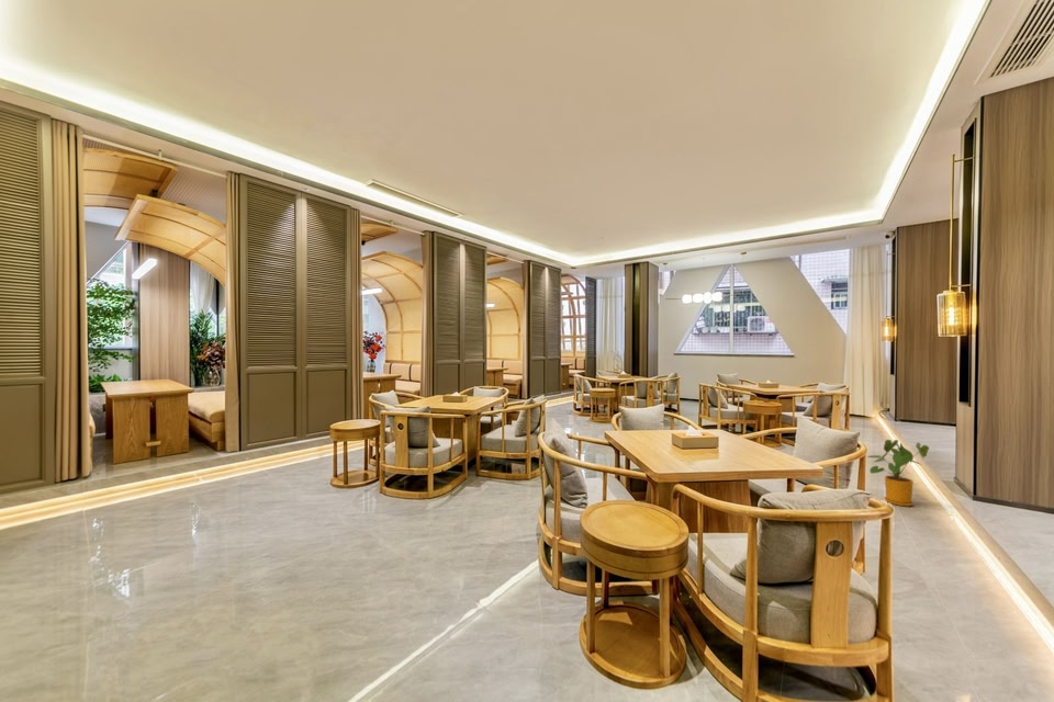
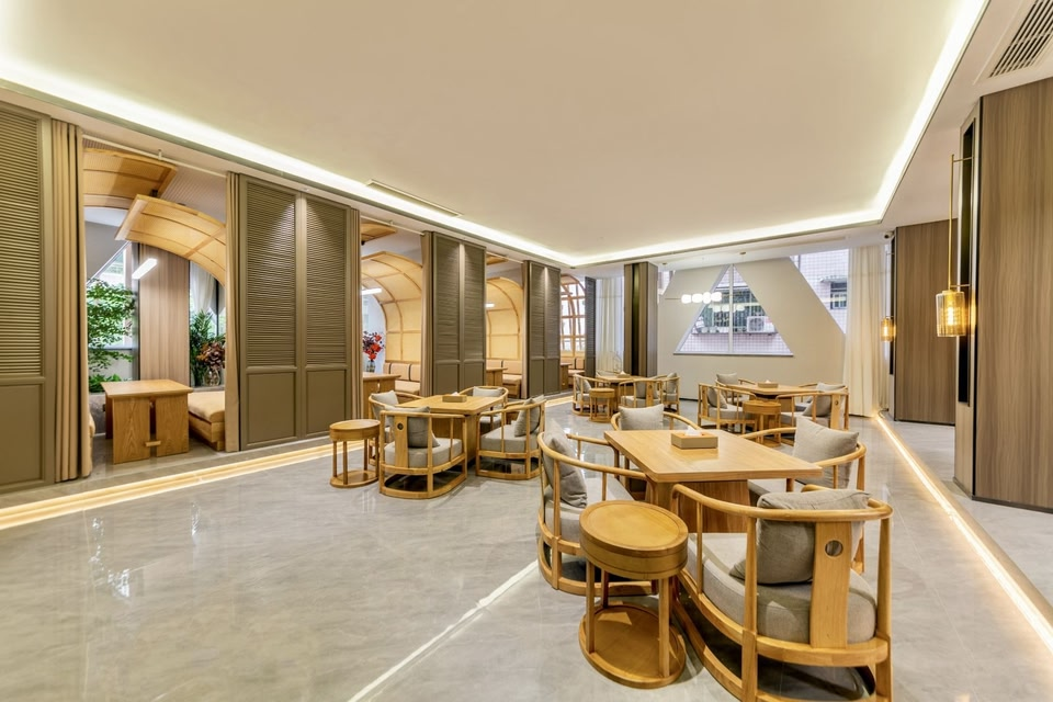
- house plant [866,439,930,507]
